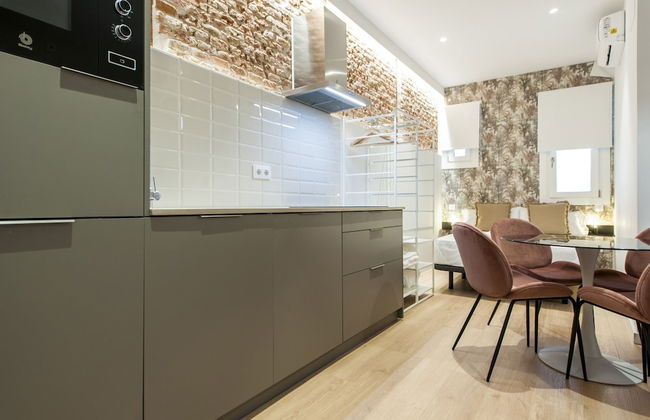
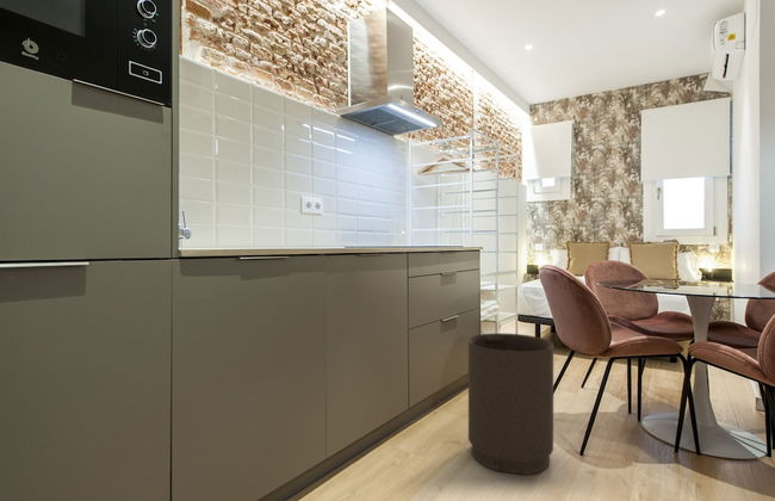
+ trash can [467,332,554,476]
